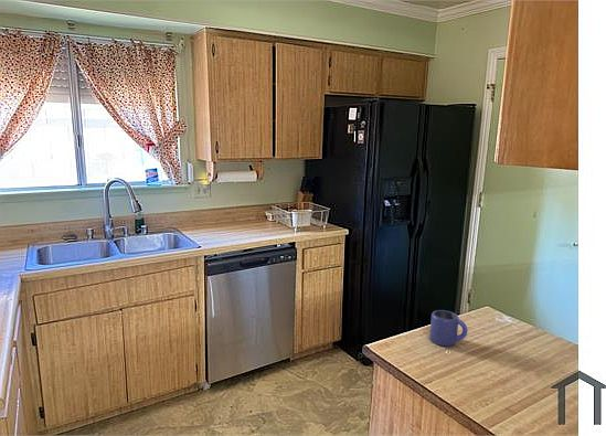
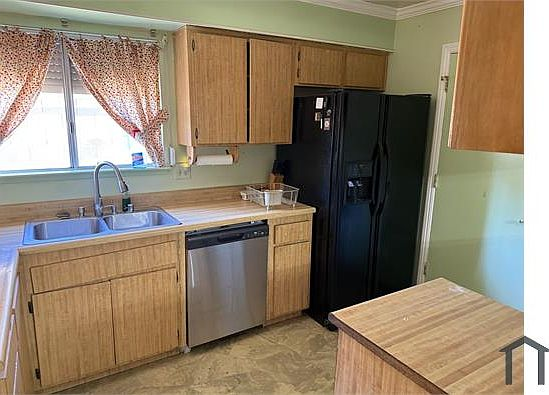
- mug [428,309,468,348]
